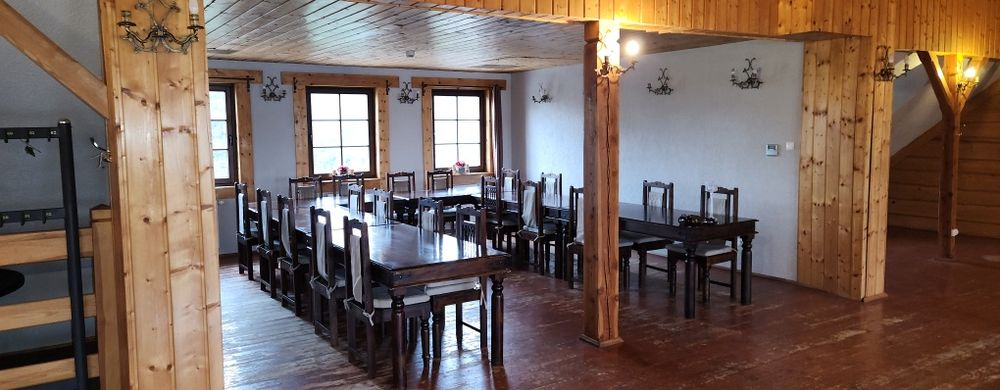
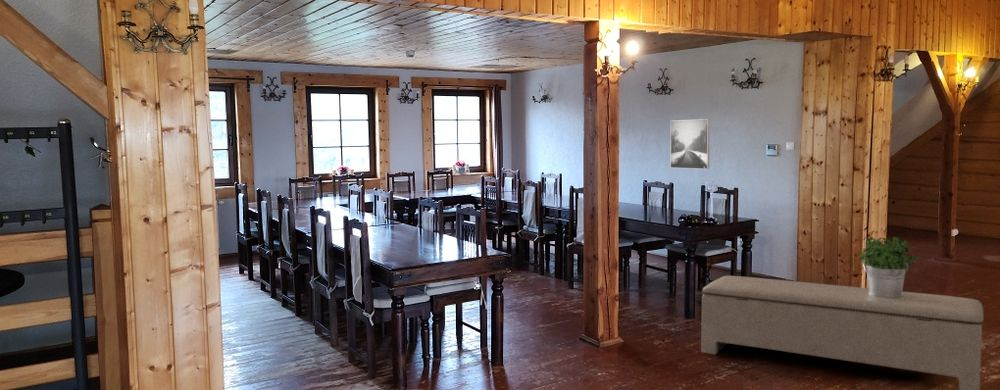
+ bench [700,275,985,390]
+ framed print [669,118,711,170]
+ potted plant [858,235,919,298]
